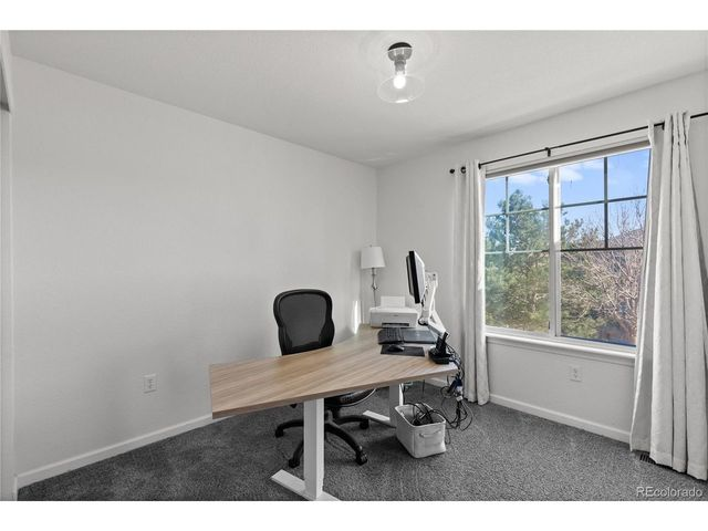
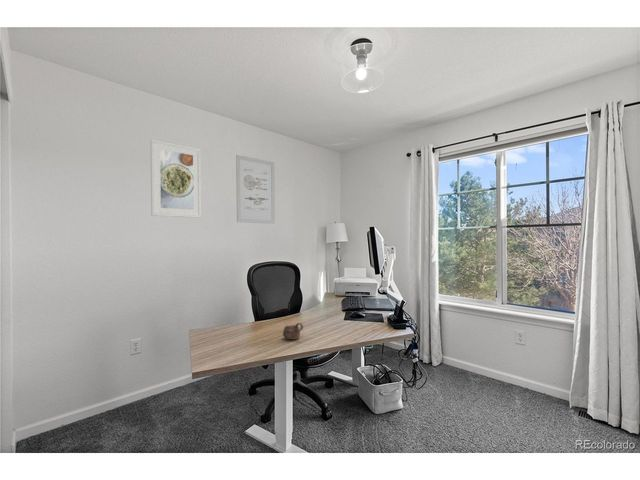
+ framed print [149,138,202,219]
+ wall art [235,154,276,225]
+ cup [282,322,304,340]
